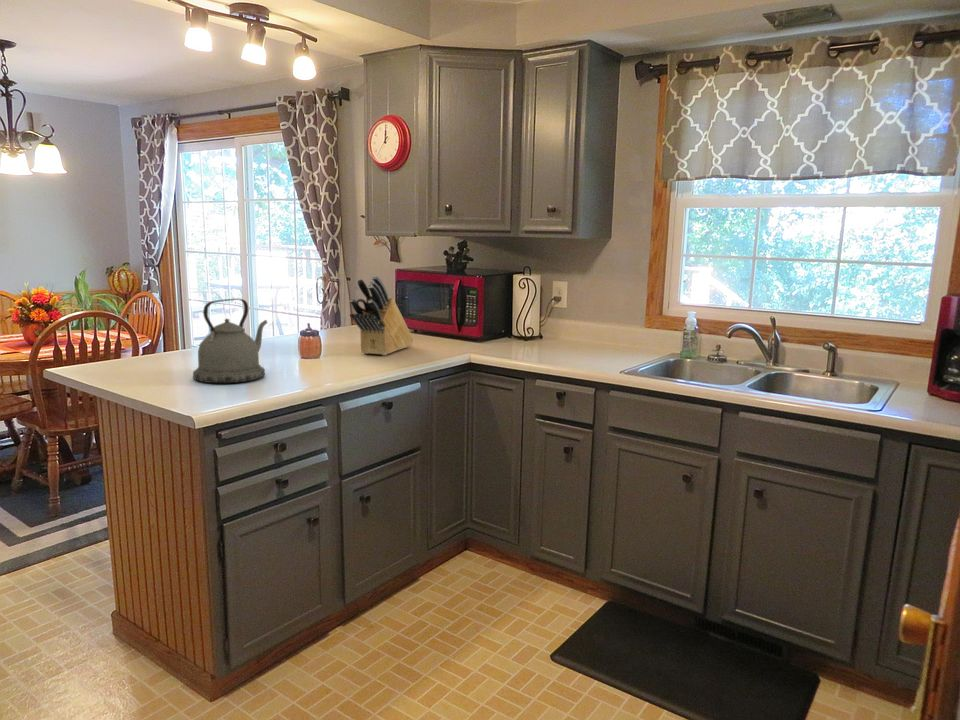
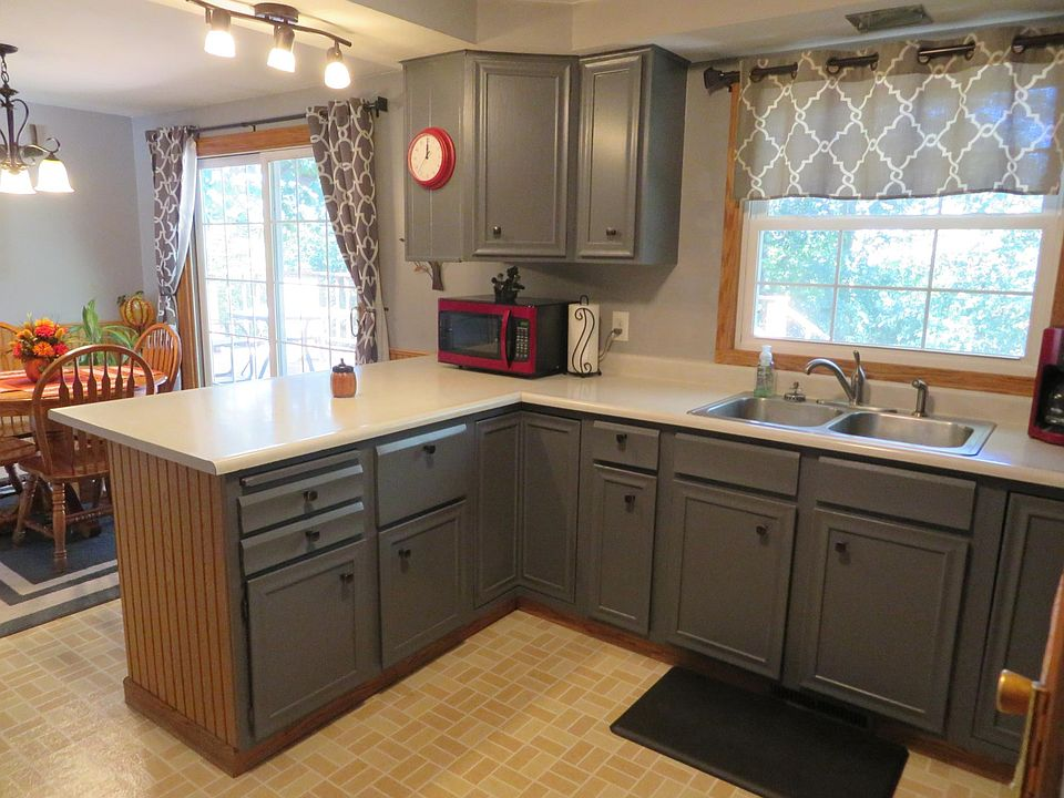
- knife block [348,275,414,356]
- kettle [192,298,268,384]
